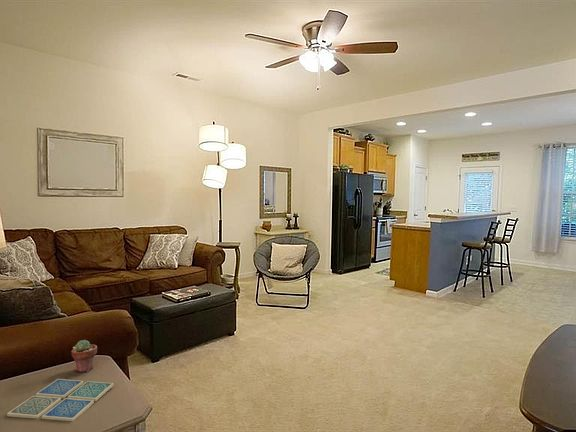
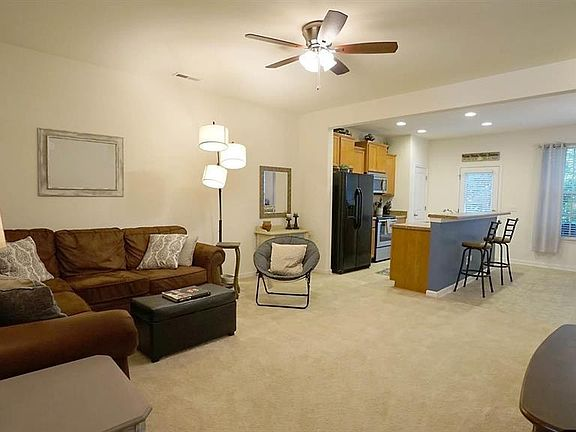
- potted succulent [70,339,98,373]
- drink coaster [6,378,114,422]
